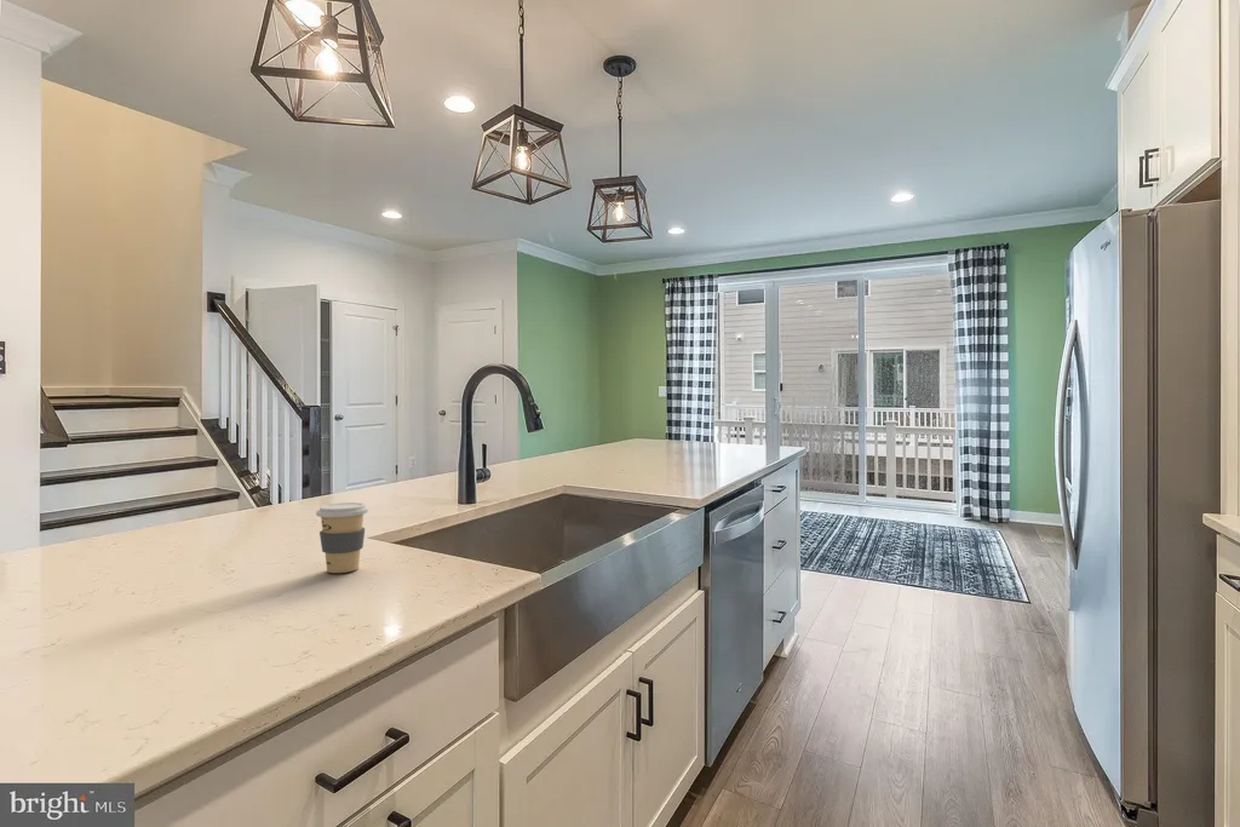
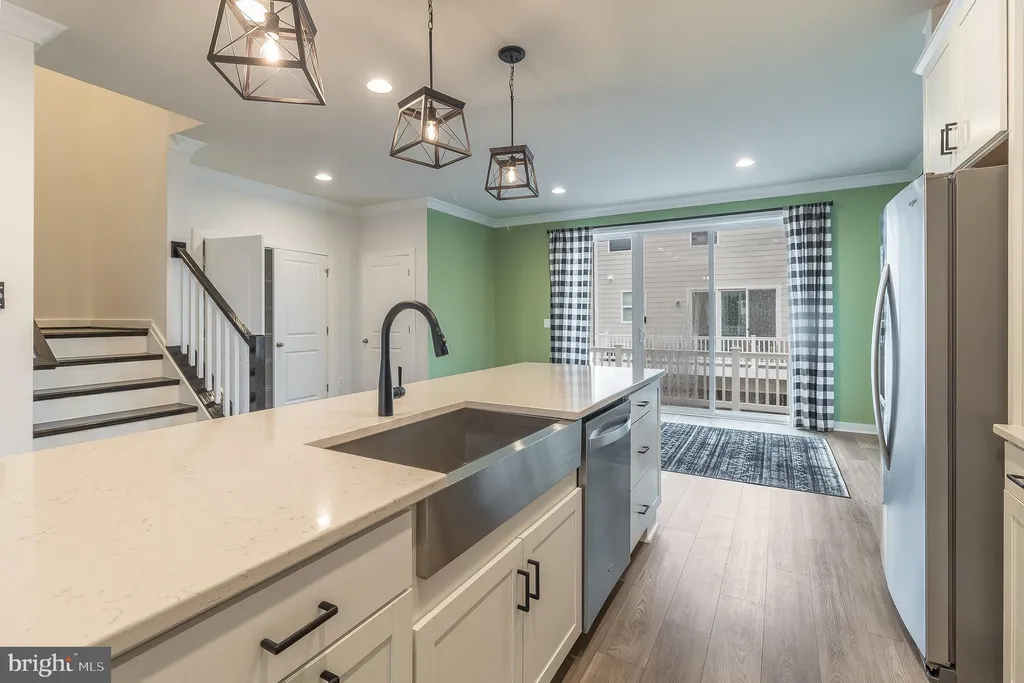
- coffee cup [315,501,369,574]
